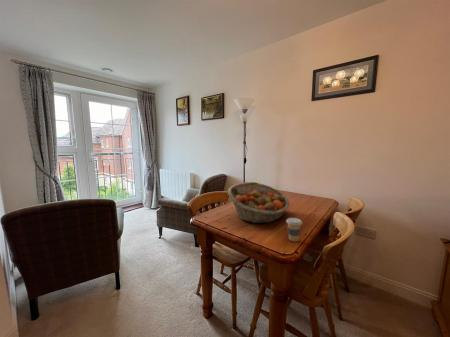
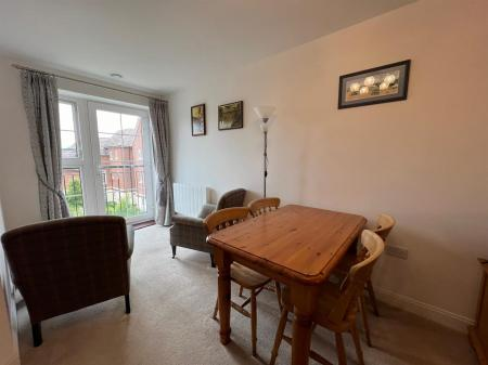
- coffee cup [285,217,303,242]
- fruit basket [227,182,290,224]
